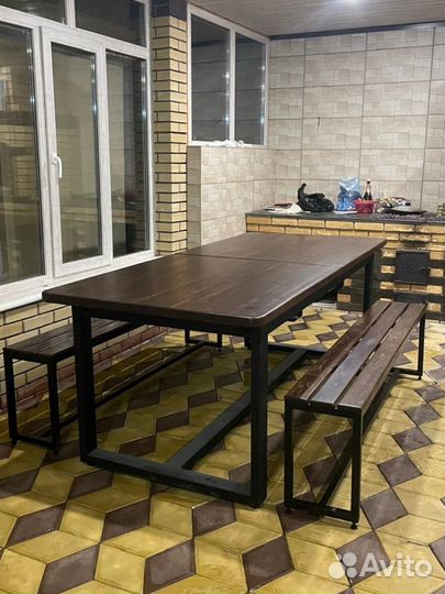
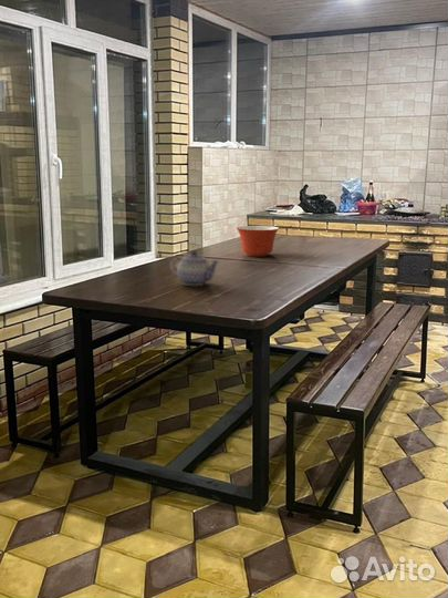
+ mixing bowl [236,225,280,258]
+ teapot [168,250,221,287]
